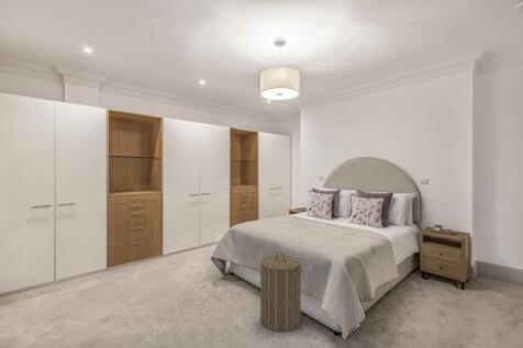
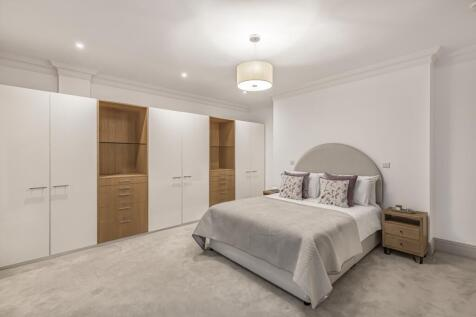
- laundry hamper [259,250,303,333]
